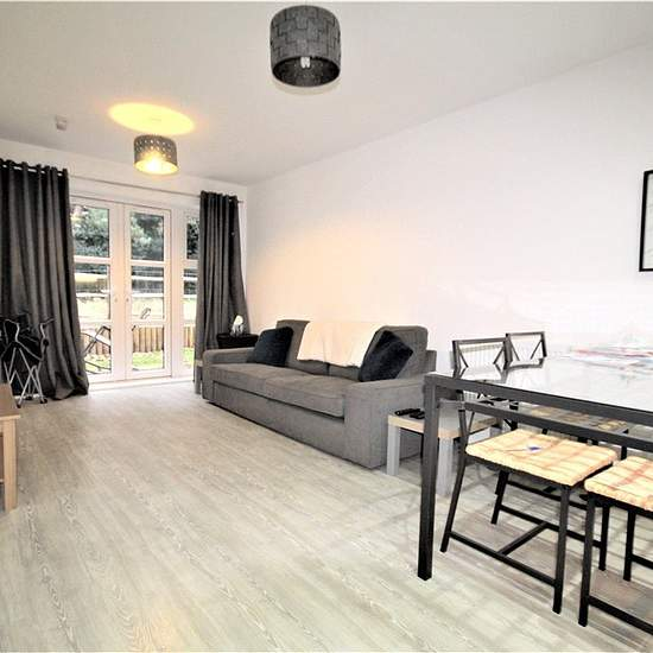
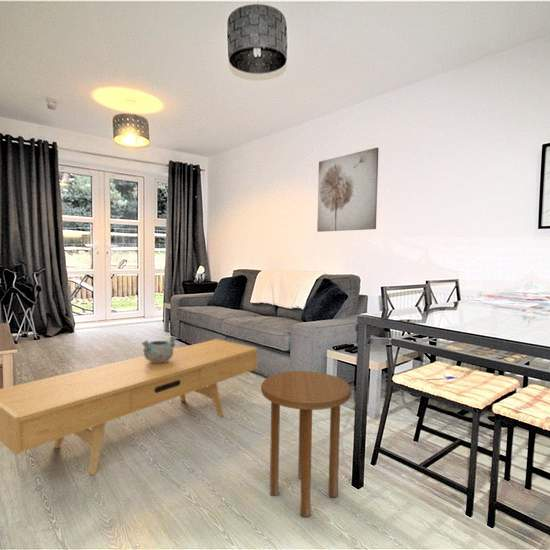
+ tv console [0,338,258,476]
+ side table [260,370,352,518]
+ wall art [316,147,380,233]
+ decorative bowl [141,335,178,363]
